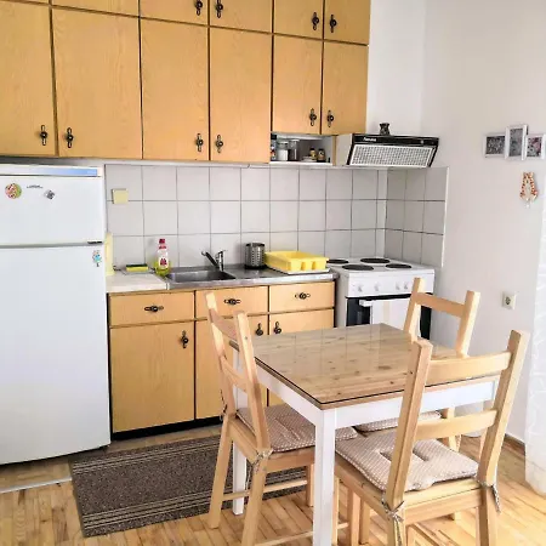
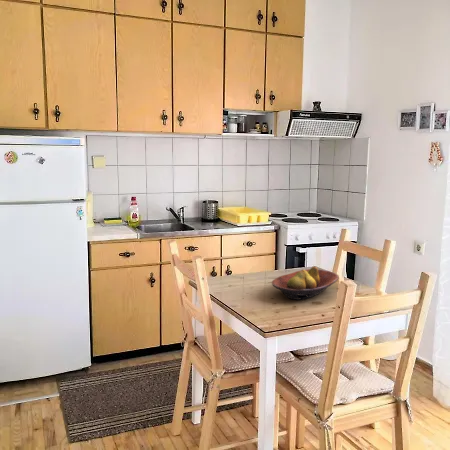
+ fruit bowl [271,266,340,301]
